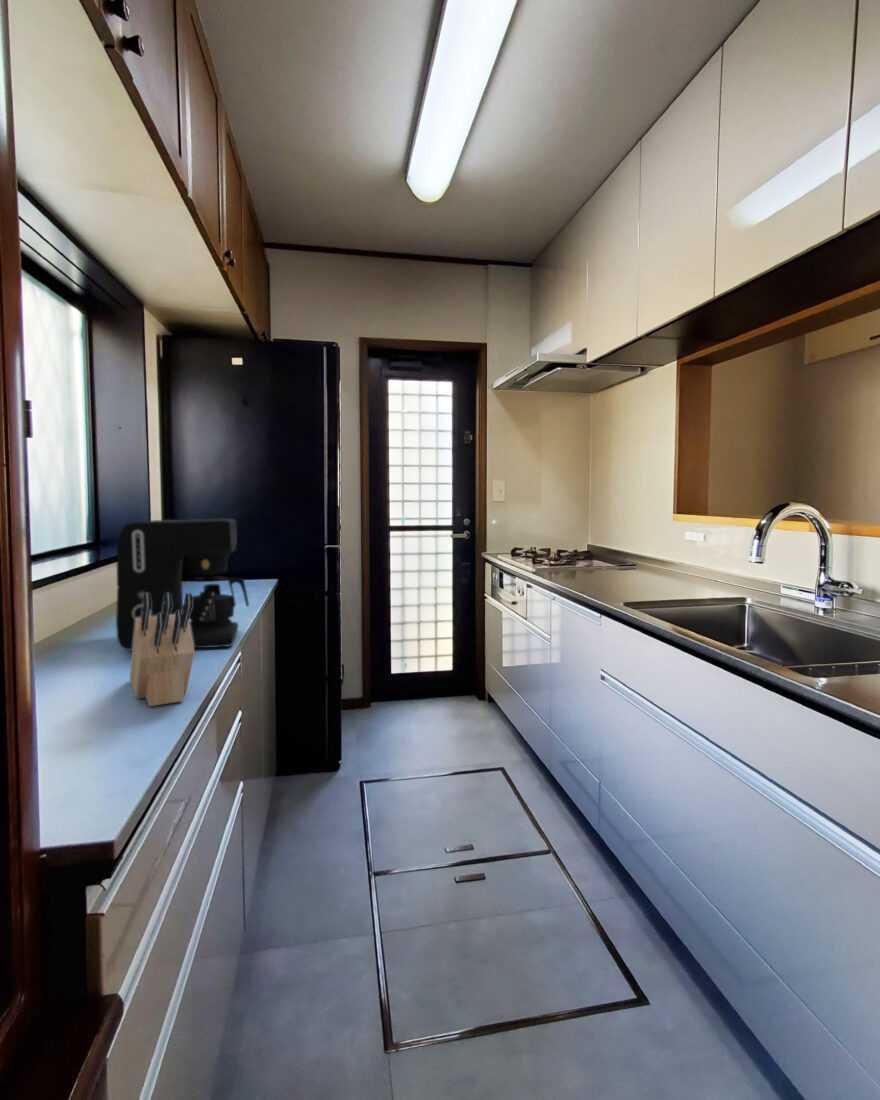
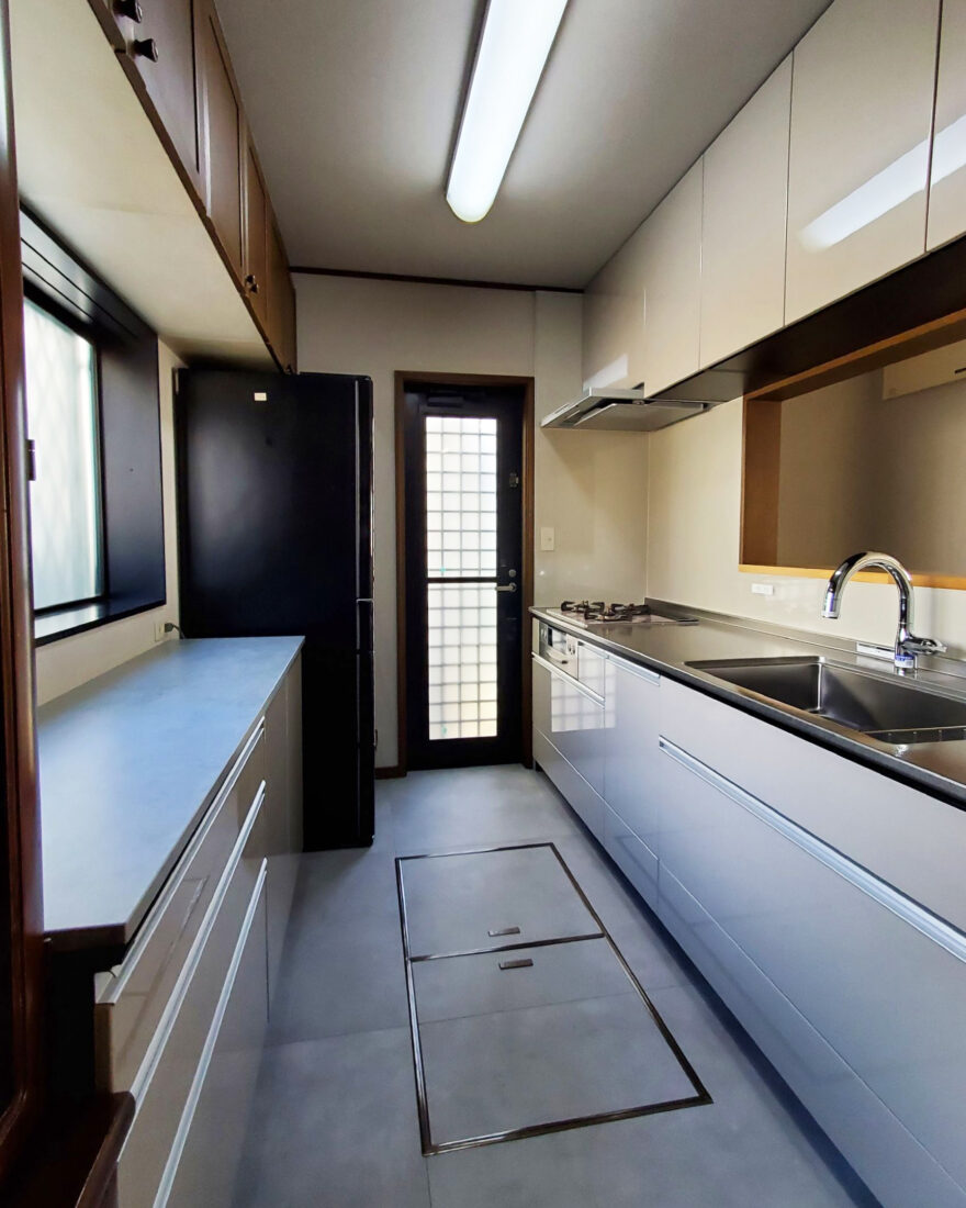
- knife block [129,592,196,707]
- coffee maker [115,518,250,652]
